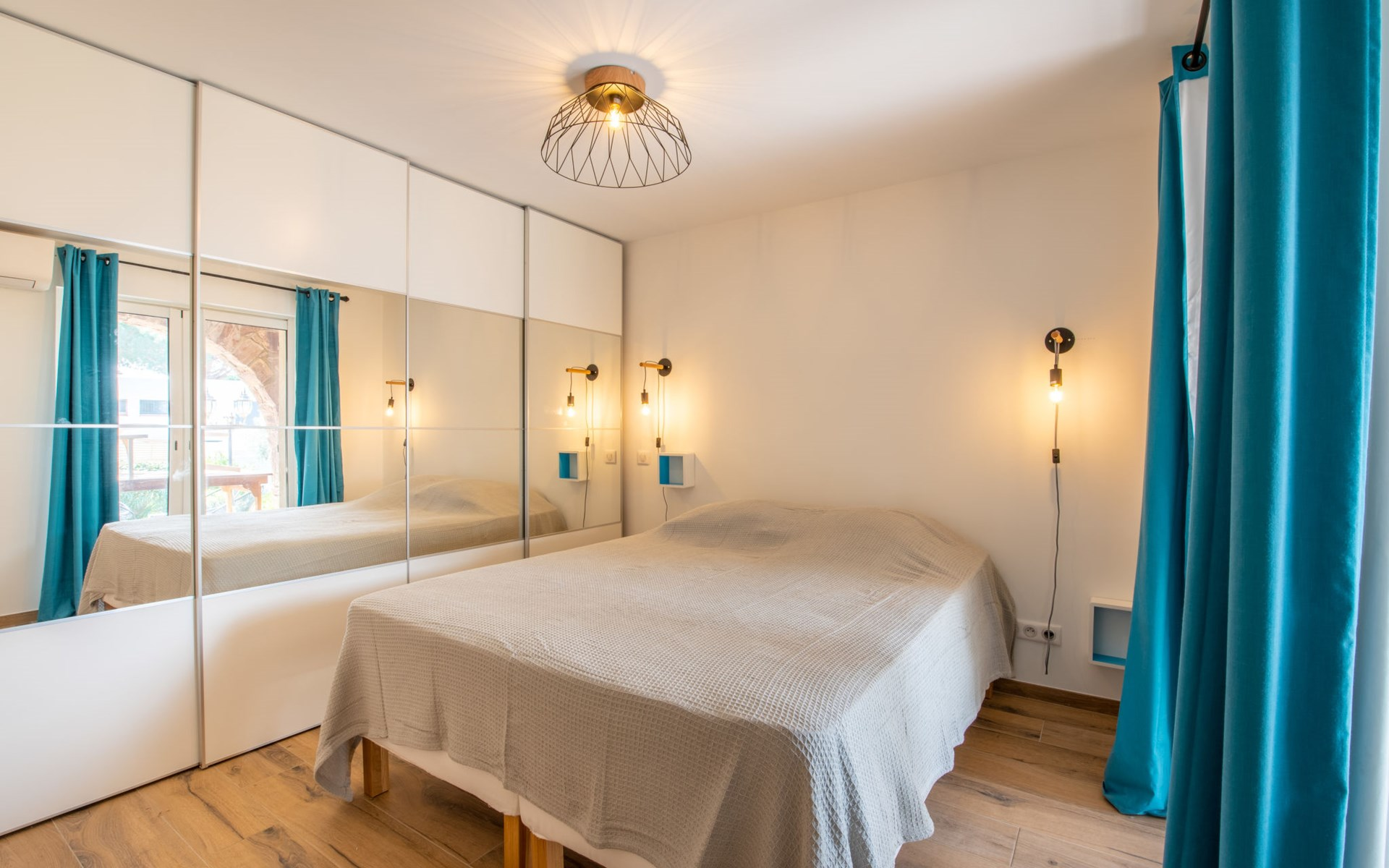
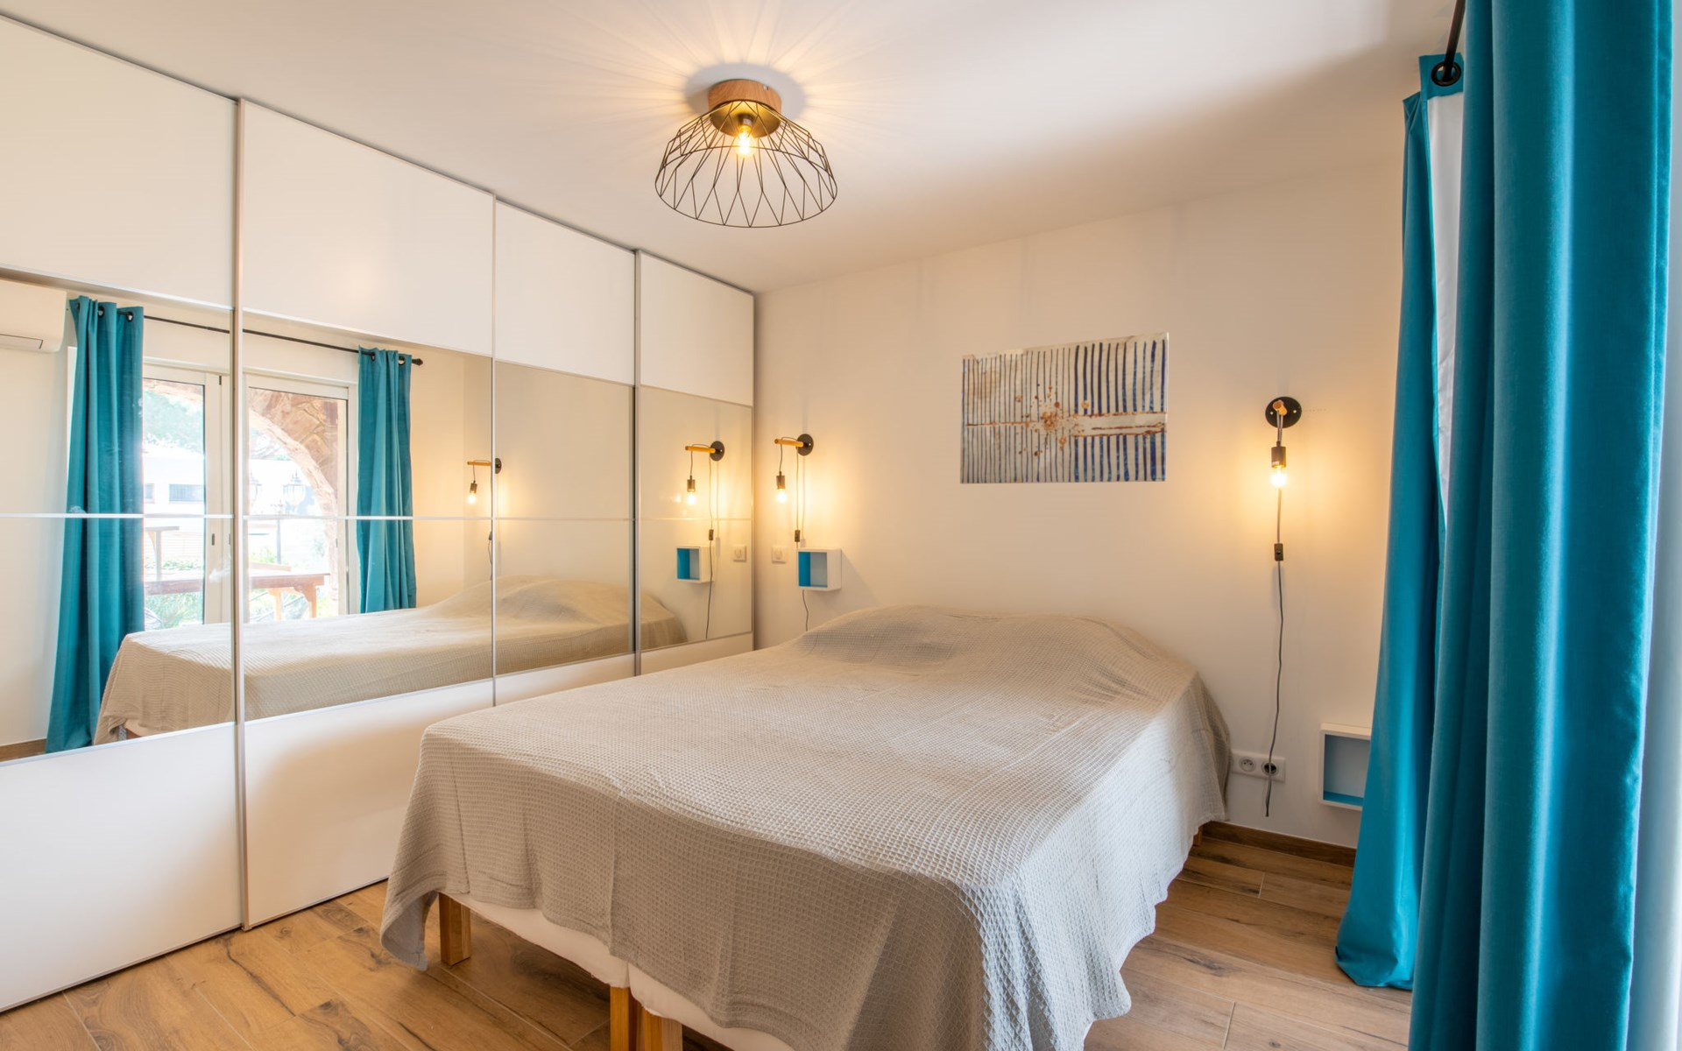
+ wall art [959,331,1170,484]
